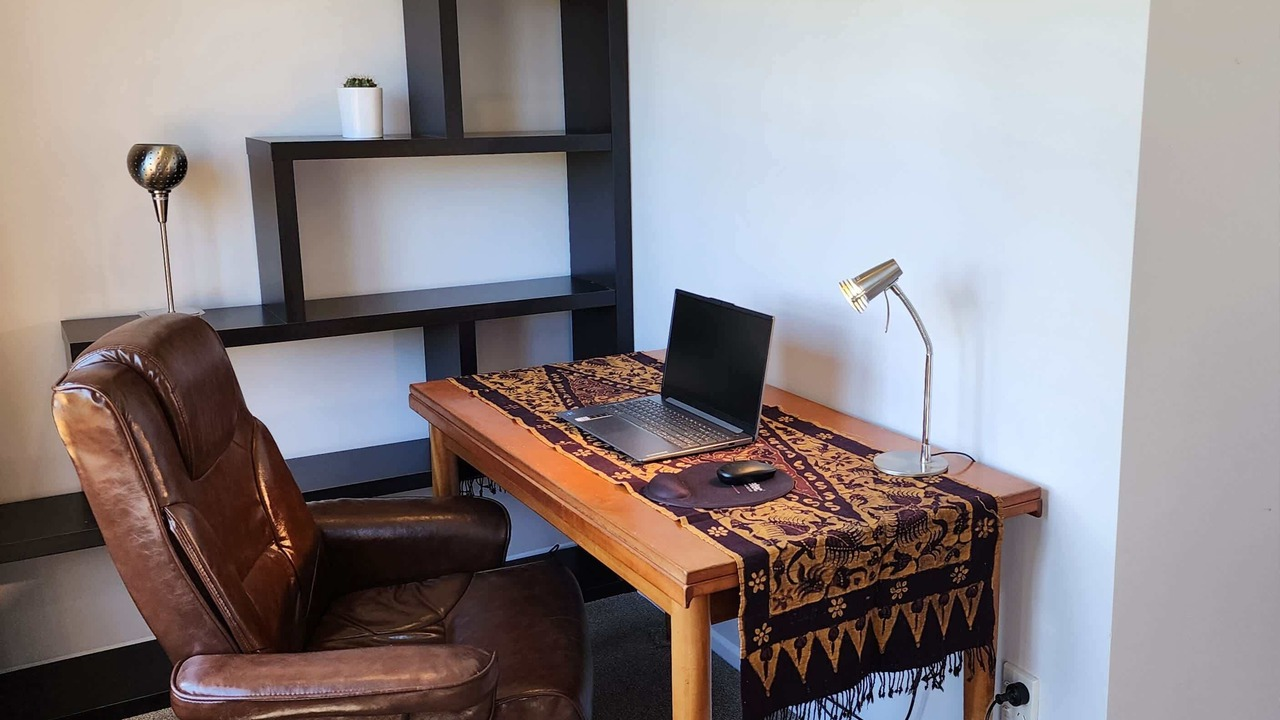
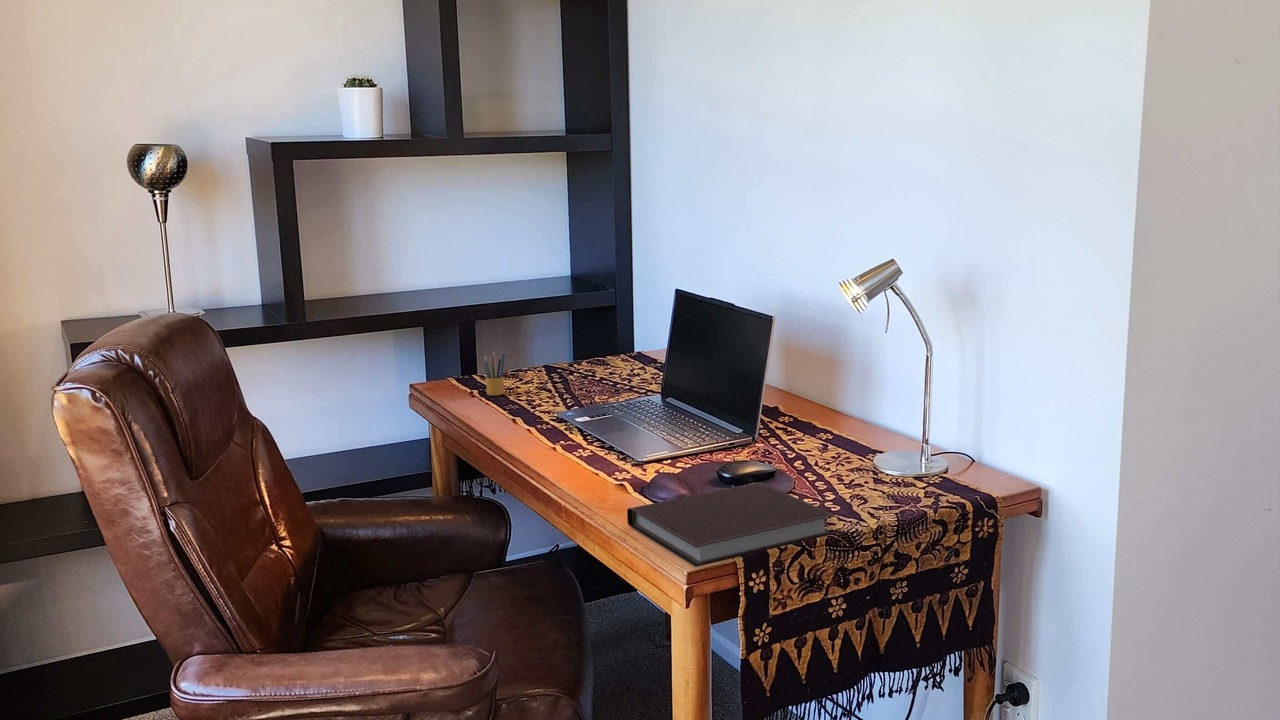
+ pencil box [482,349,506,397]
+ notebook [626,481,836,568]
